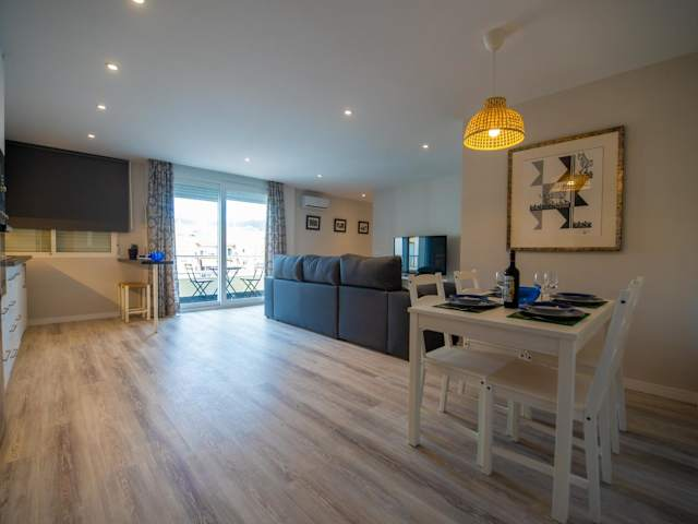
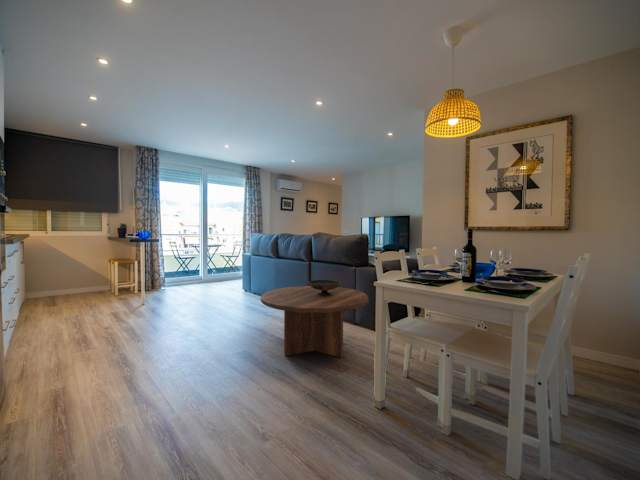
+ decorative bowl [308,278,342,296]
+ coffee table [260,285,370,358]
